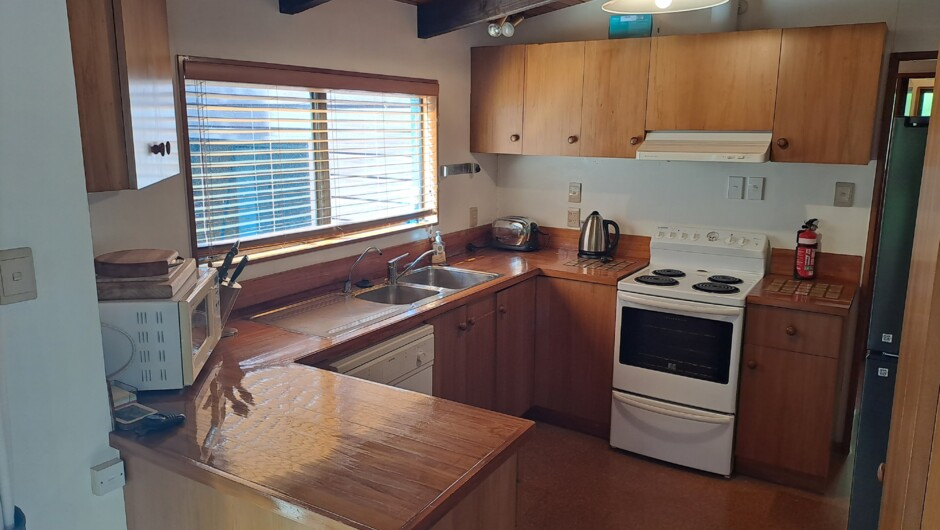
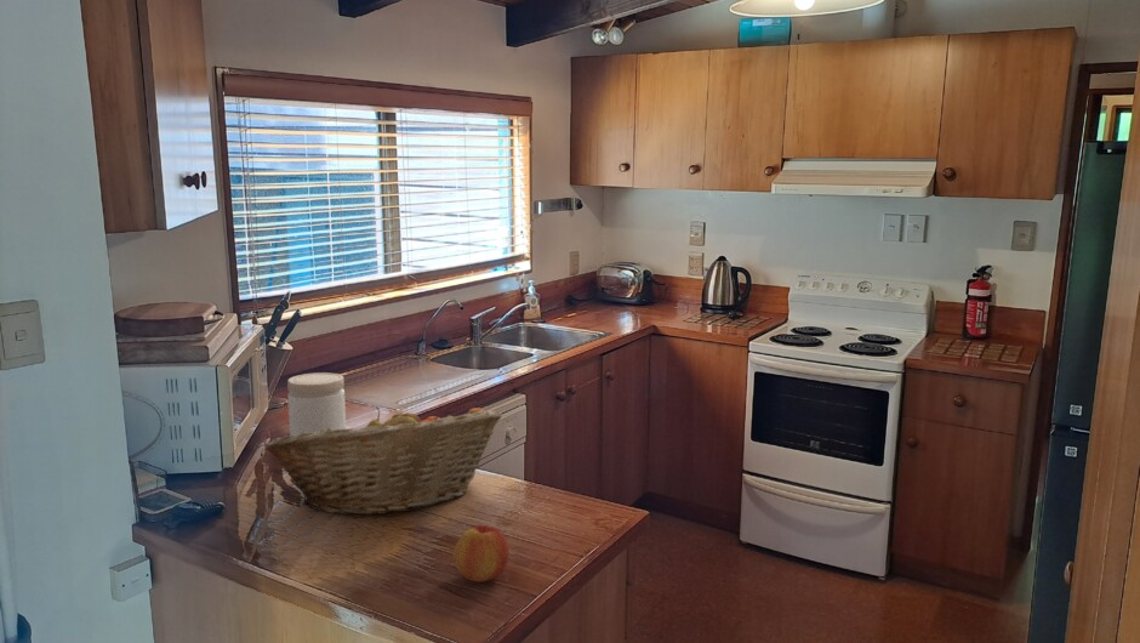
+ jar [286,371,347,436]
+ fruit basket [263,406,502,516]
+ apple [452,524,511,582]
